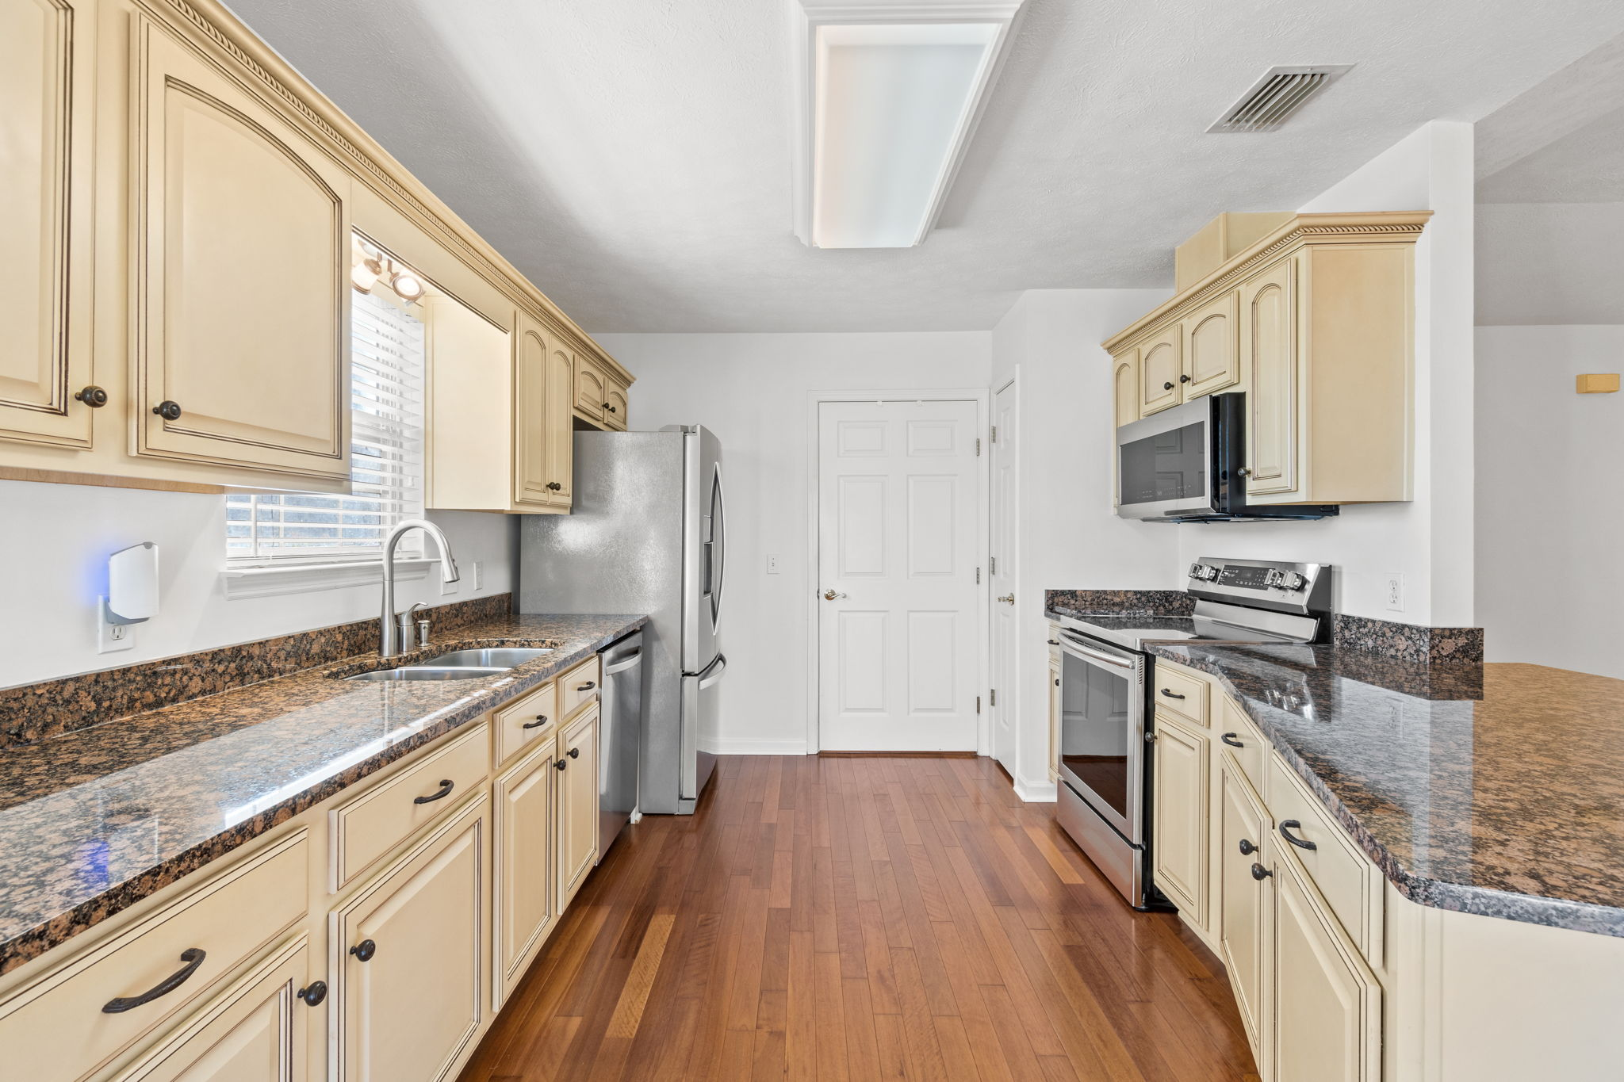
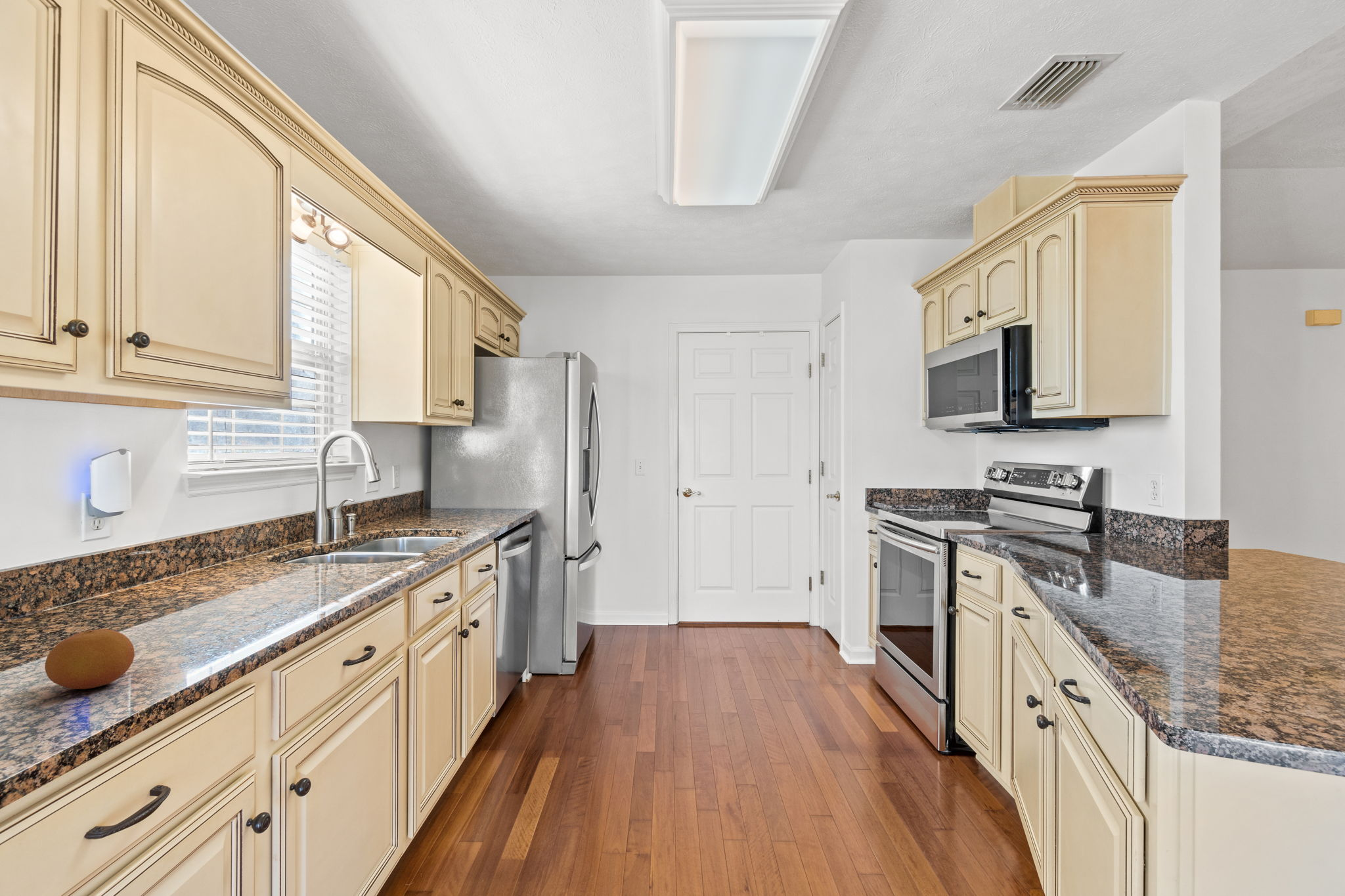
+ fruit [44,628,135,690]
